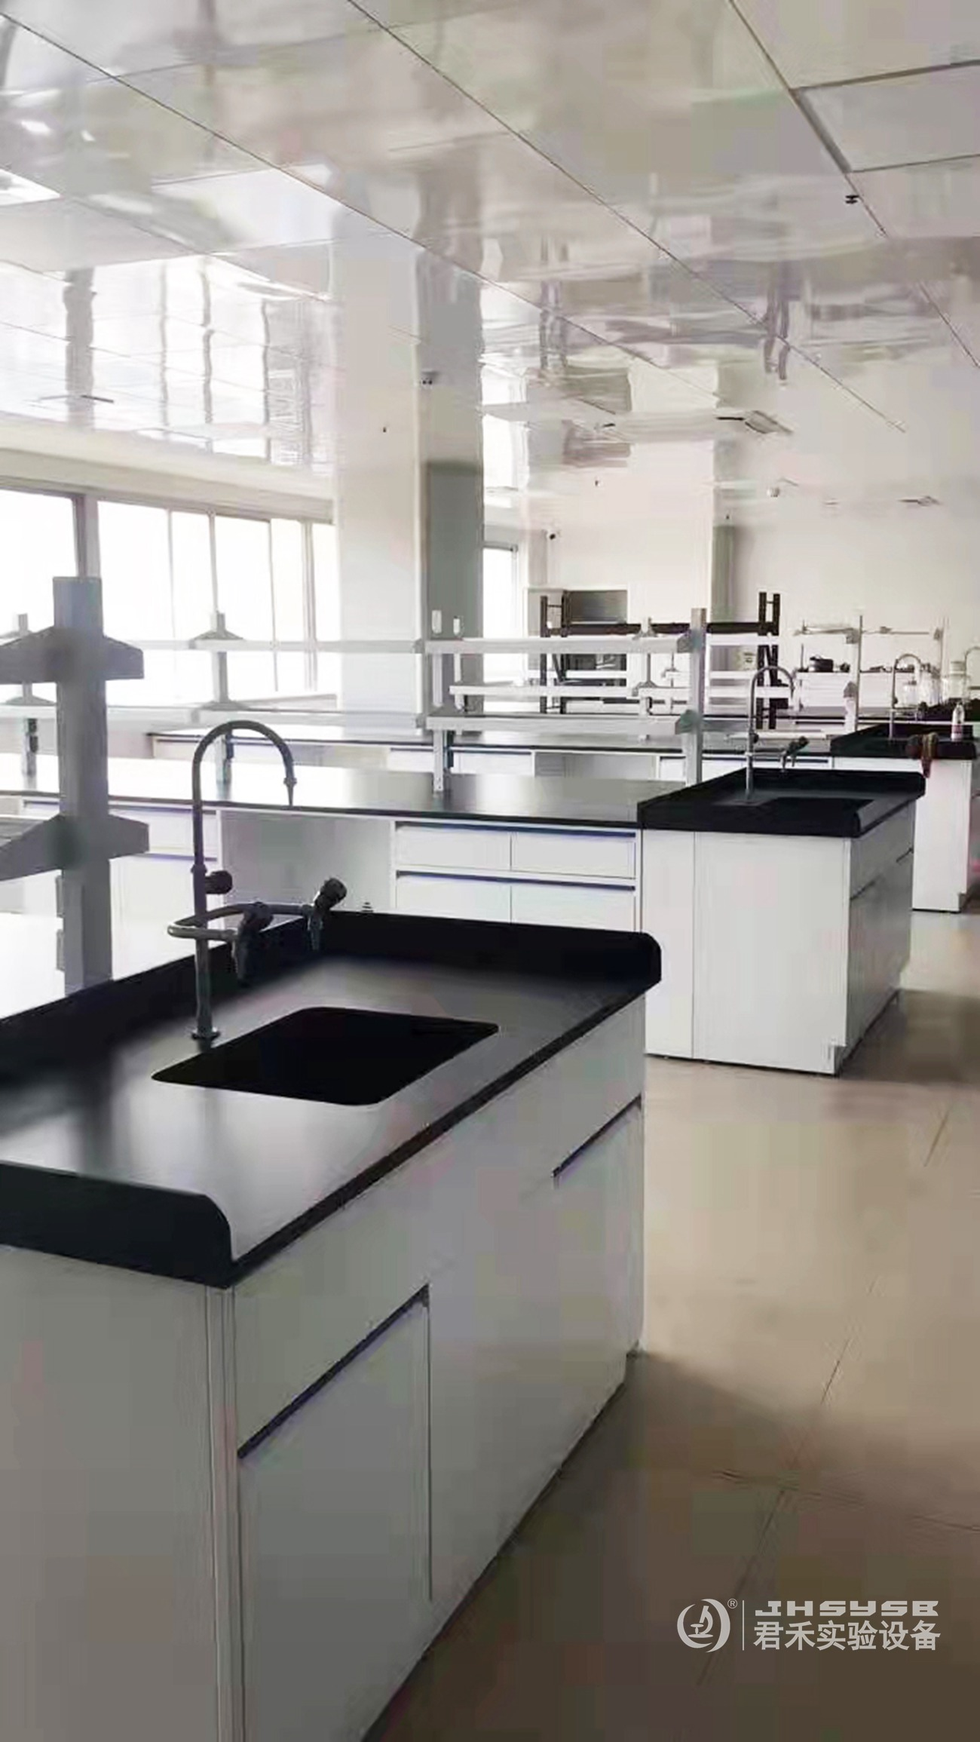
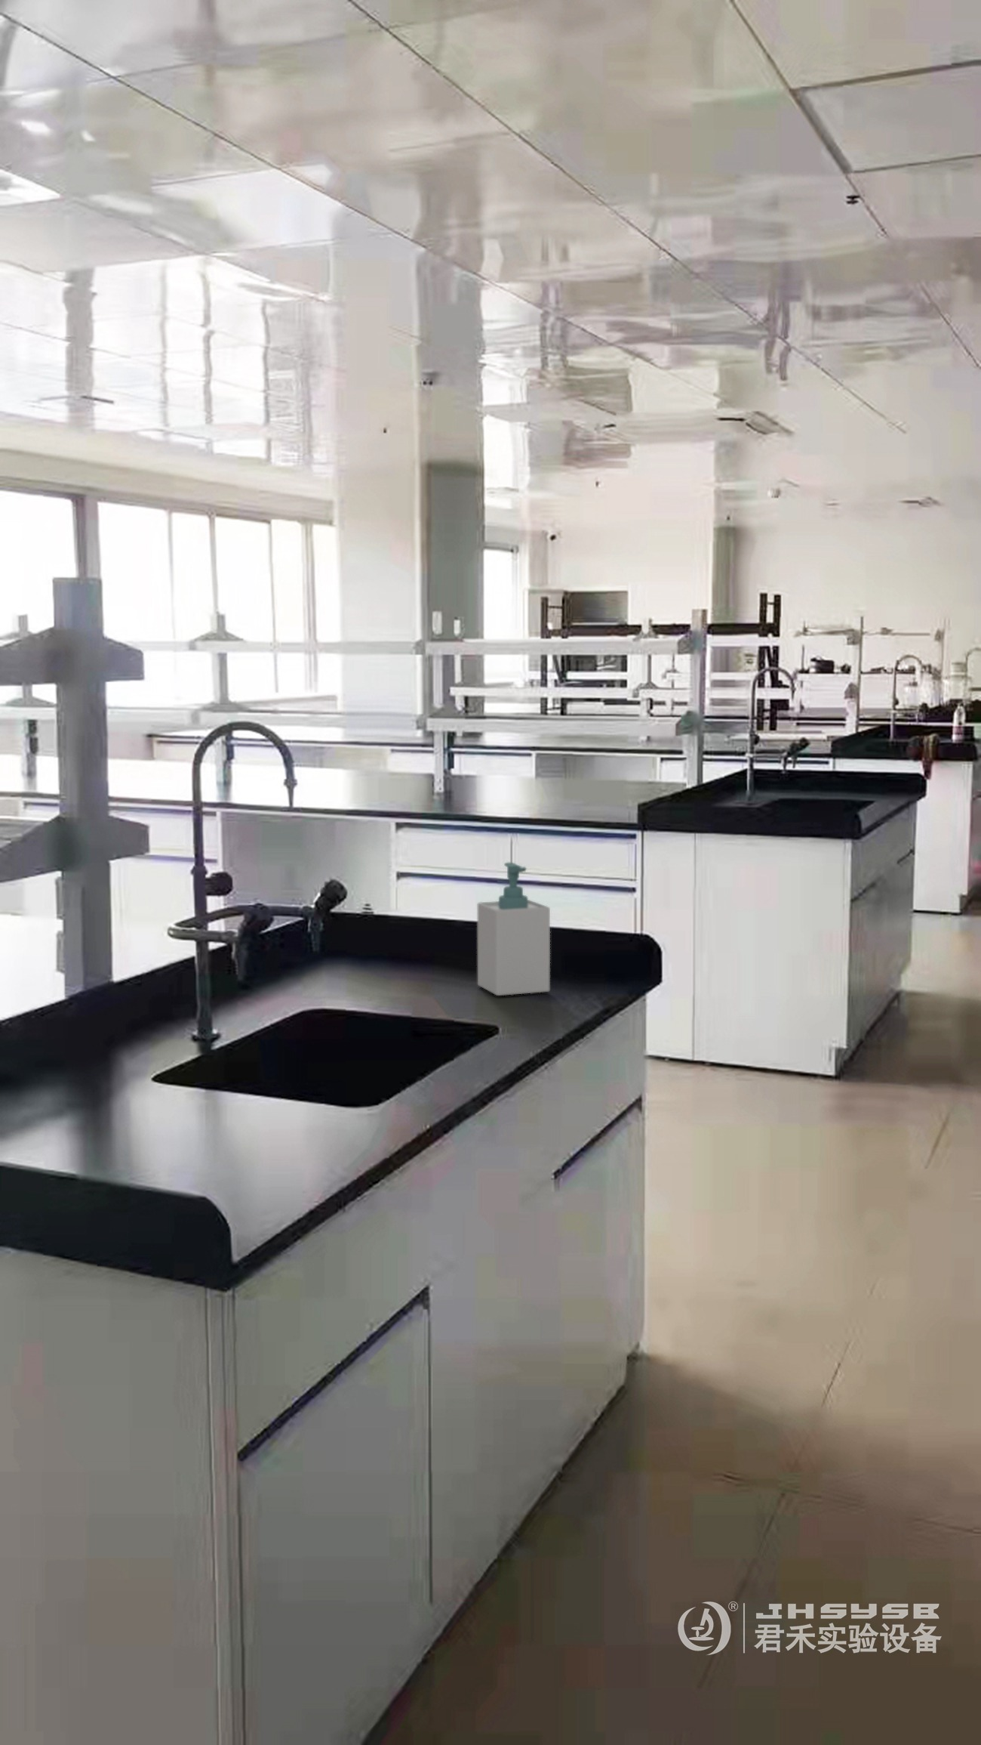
+ soap bottle [477,862,551,996]
